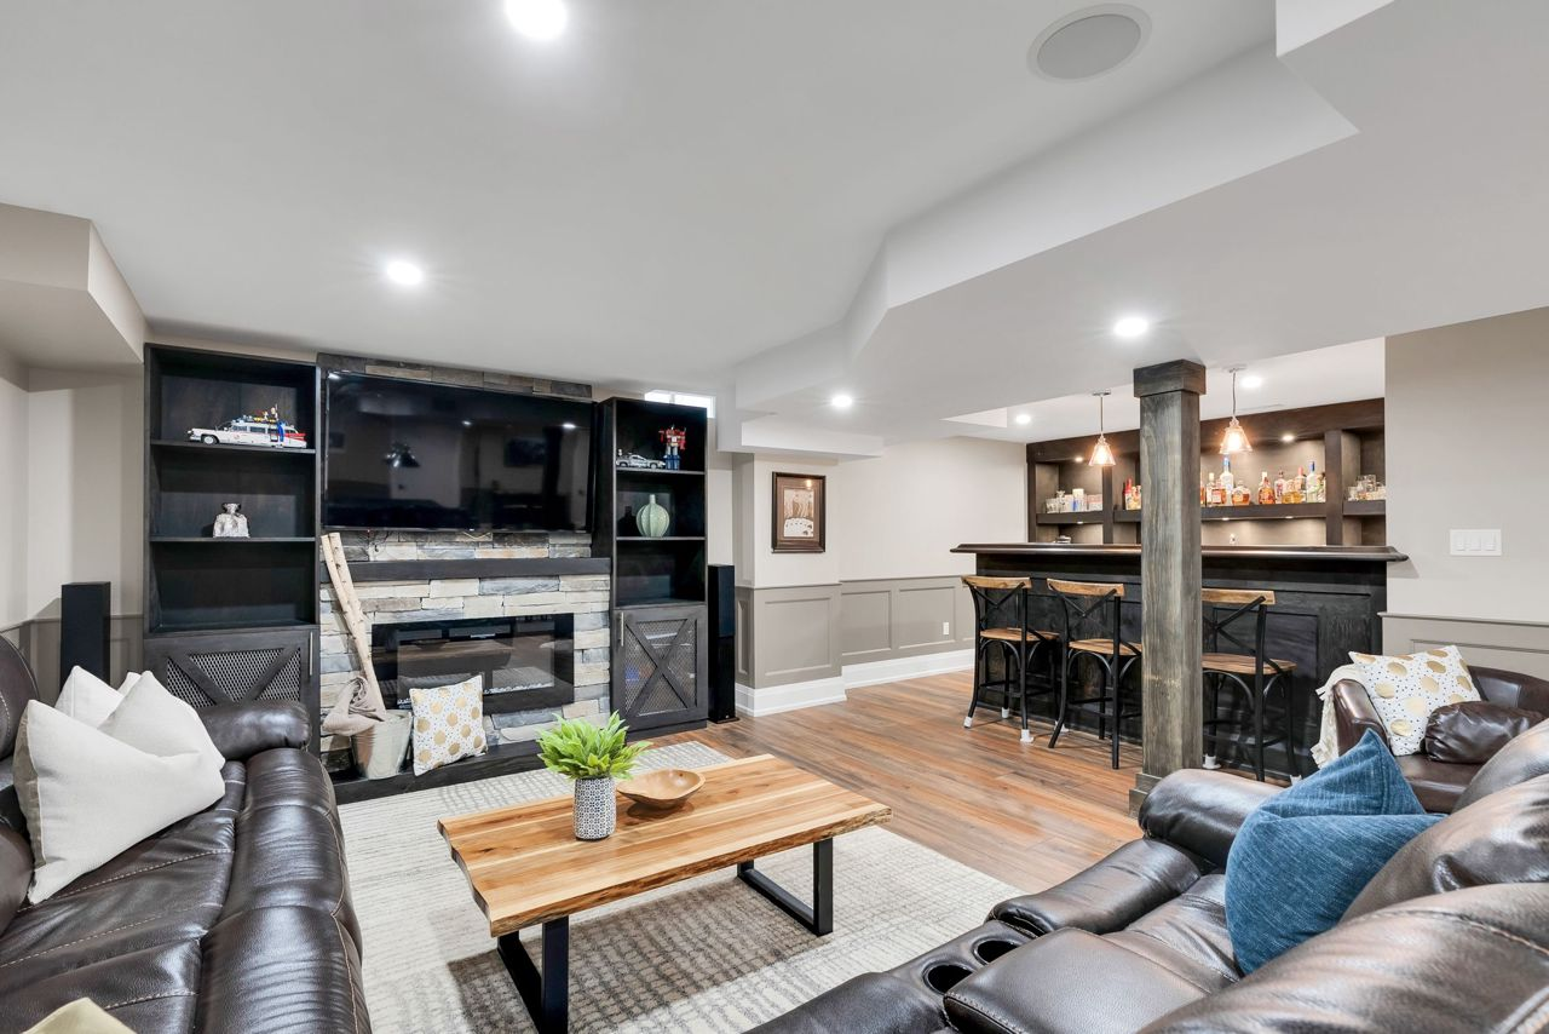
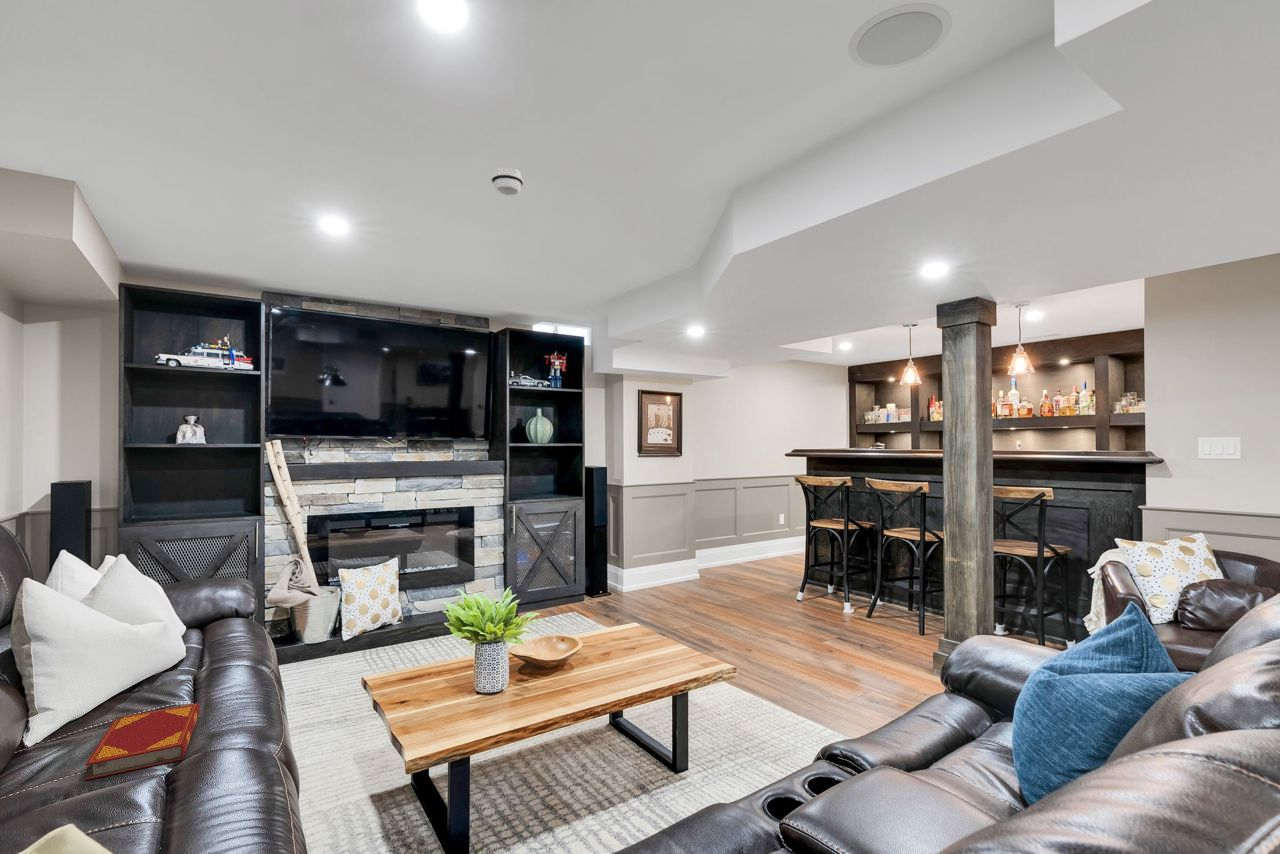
+ hardback book [84,702,201,781]
+ smoke detector [490,166,524,196]
